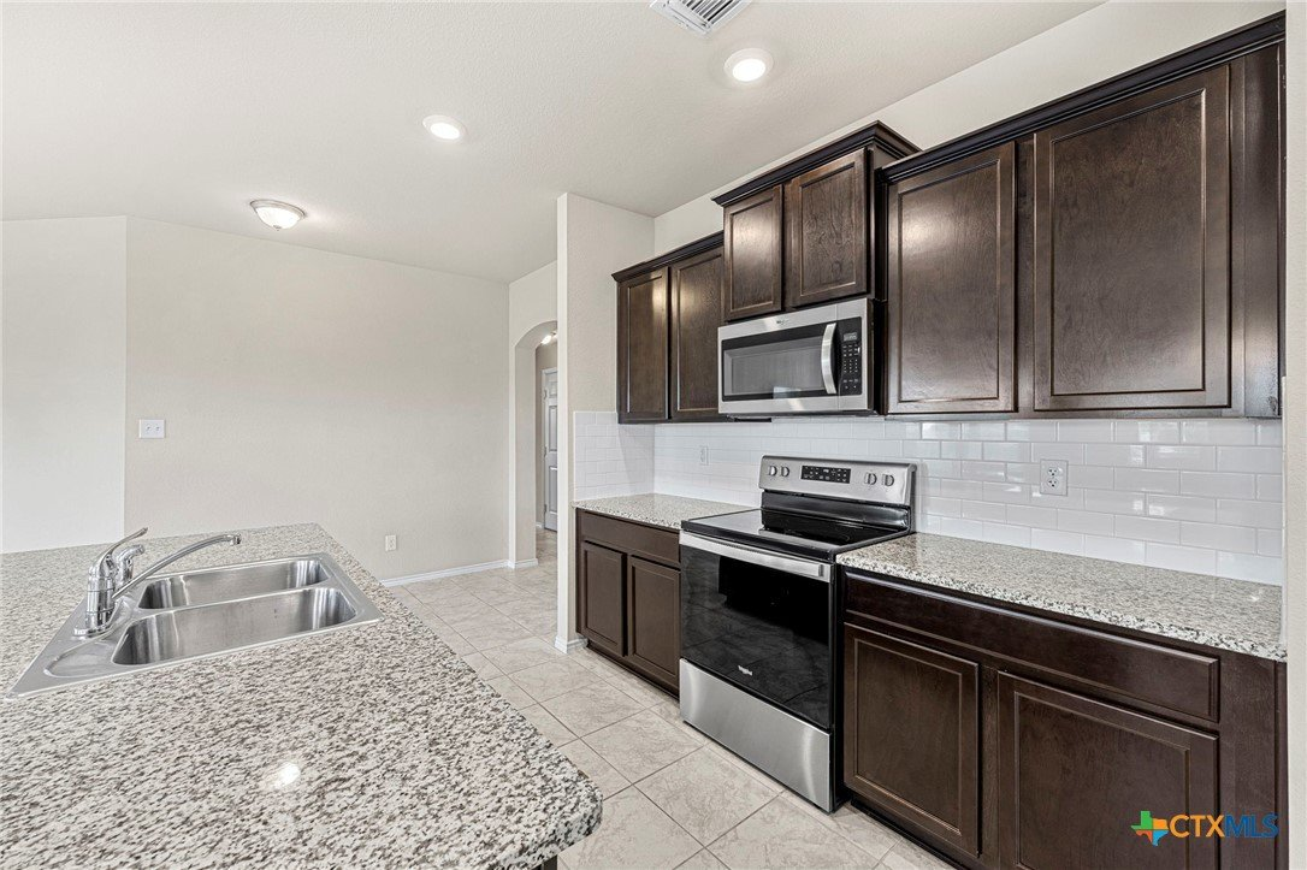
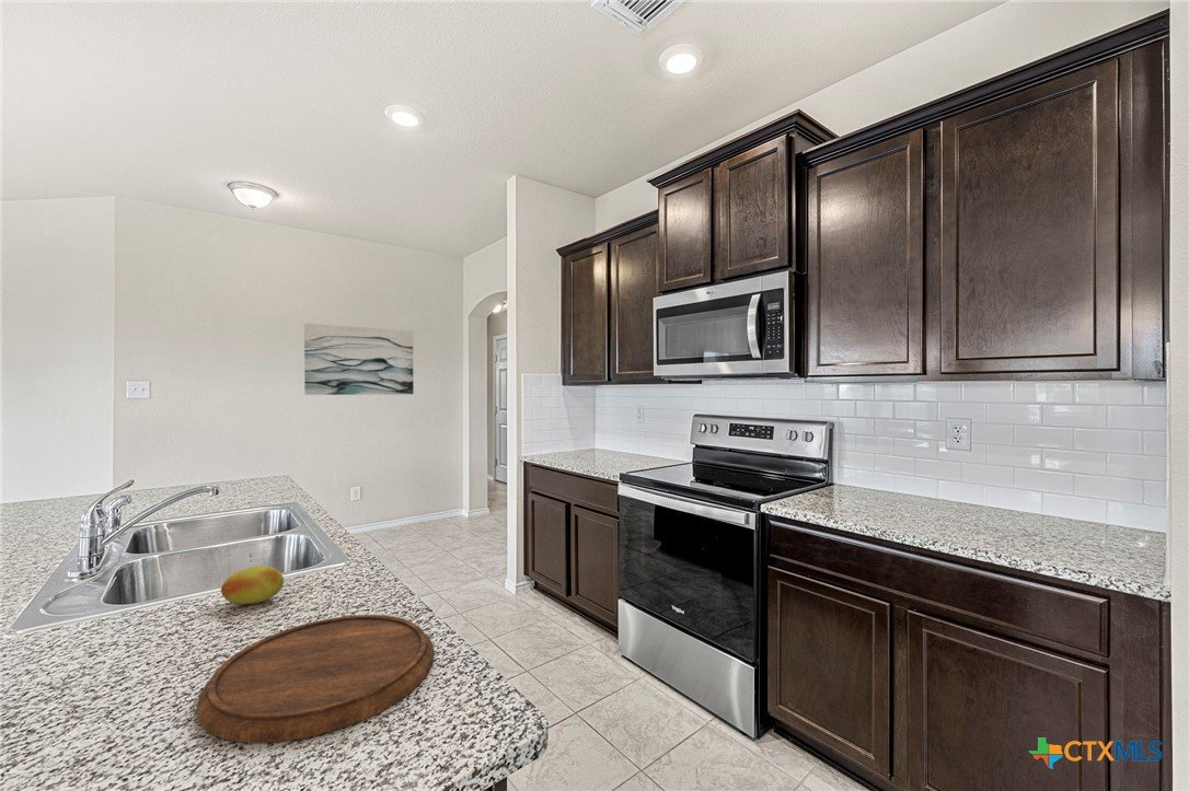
+ fruit [220,565,285,605]
+ cutting board [196,614,435,744]
+ wall art [303,323,415,396]
